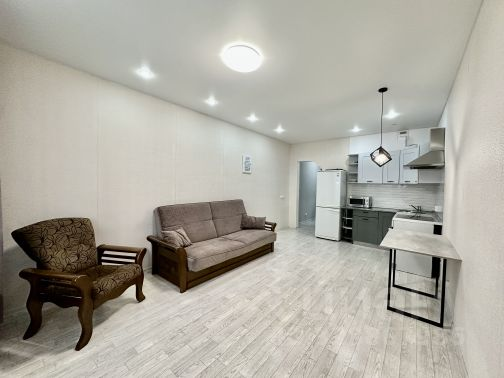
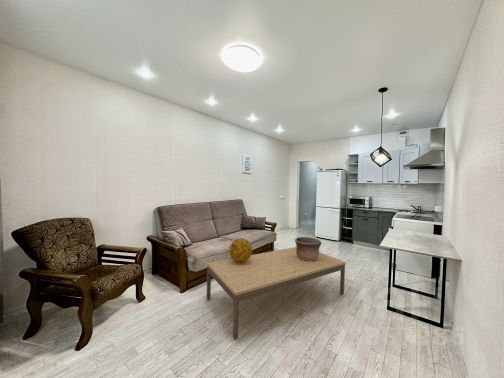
+ ceramic pot [294,236,323,261]
+ coffee table [205,246,346,340]
+ decorative sphere [228,237,253,262]
